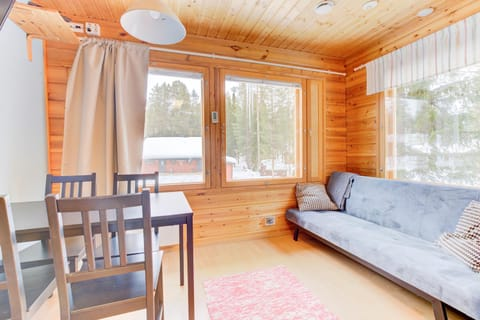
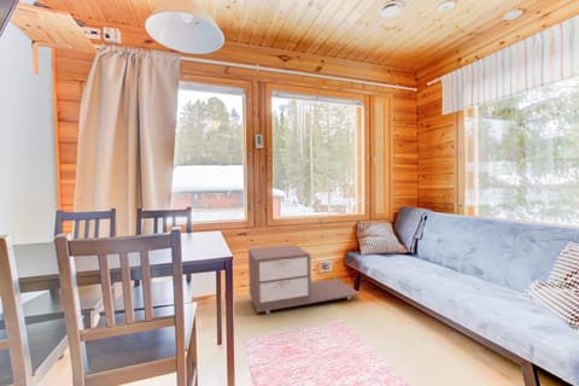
+ side table [247,244,361,315]
